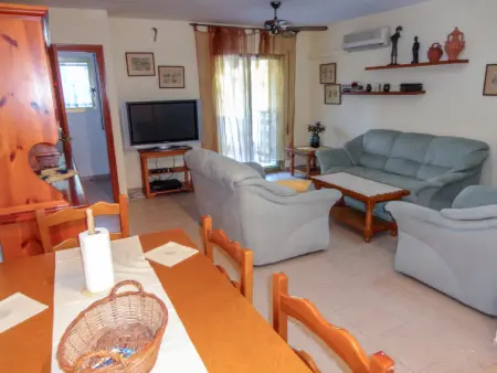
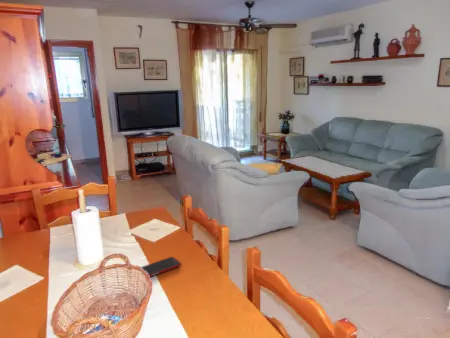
+ cell phone [139,256,182,278]
